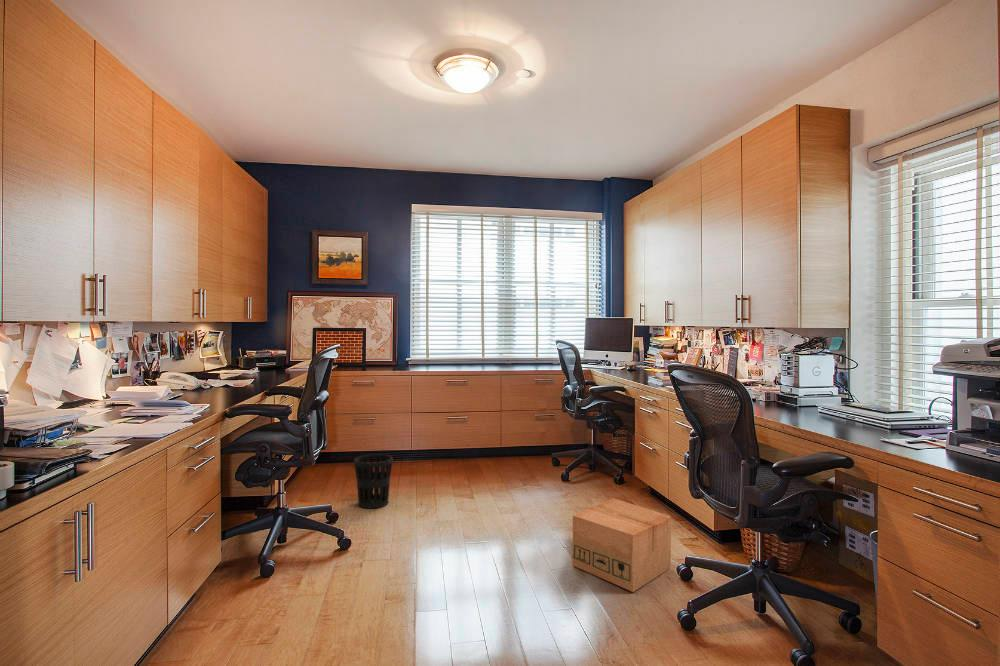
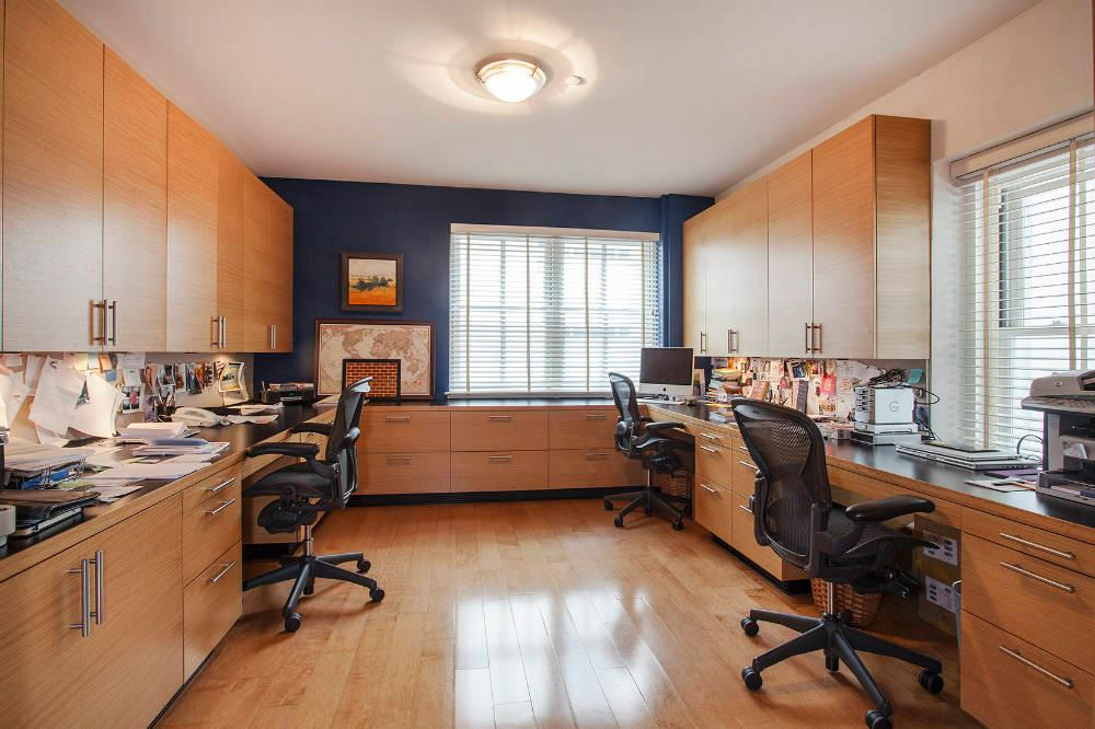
- wastebasket [353,453,394,509]
- cardboard box [572,497,672,593]
